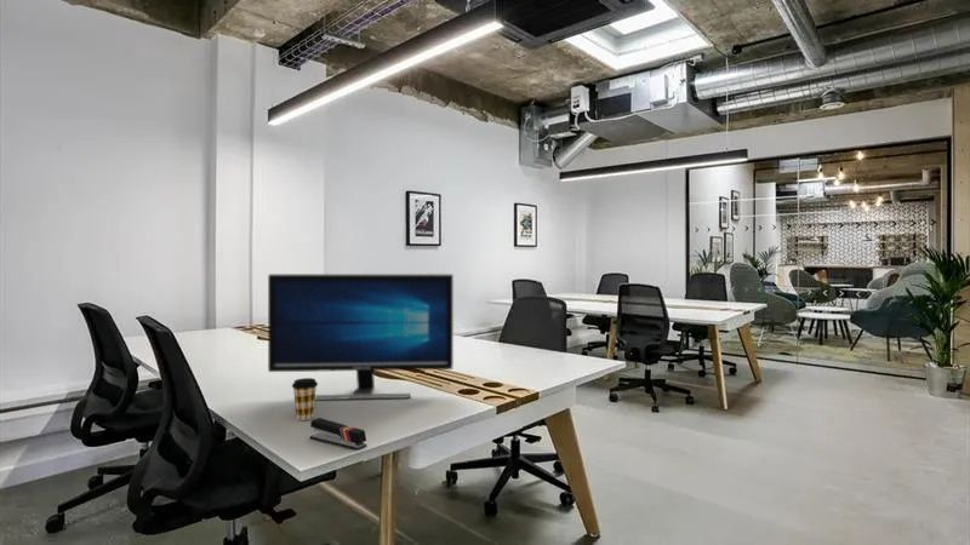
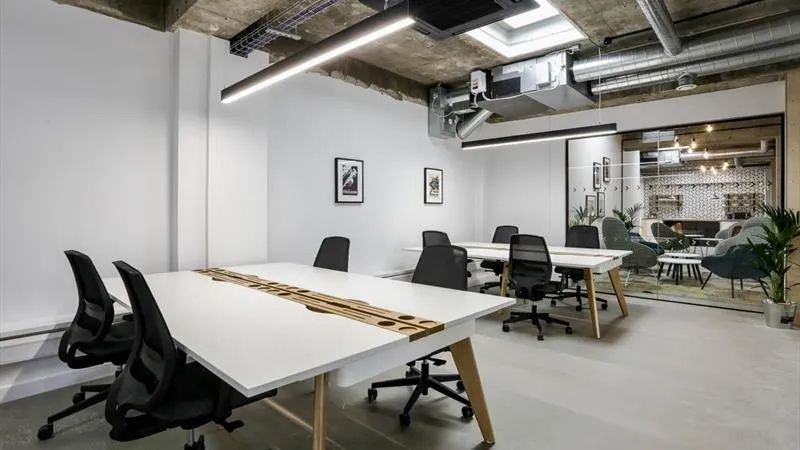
- computer monitor [267,272,455,401]
- coffee cup [291,377,319,421]
- stapler [309,417,367,451]
